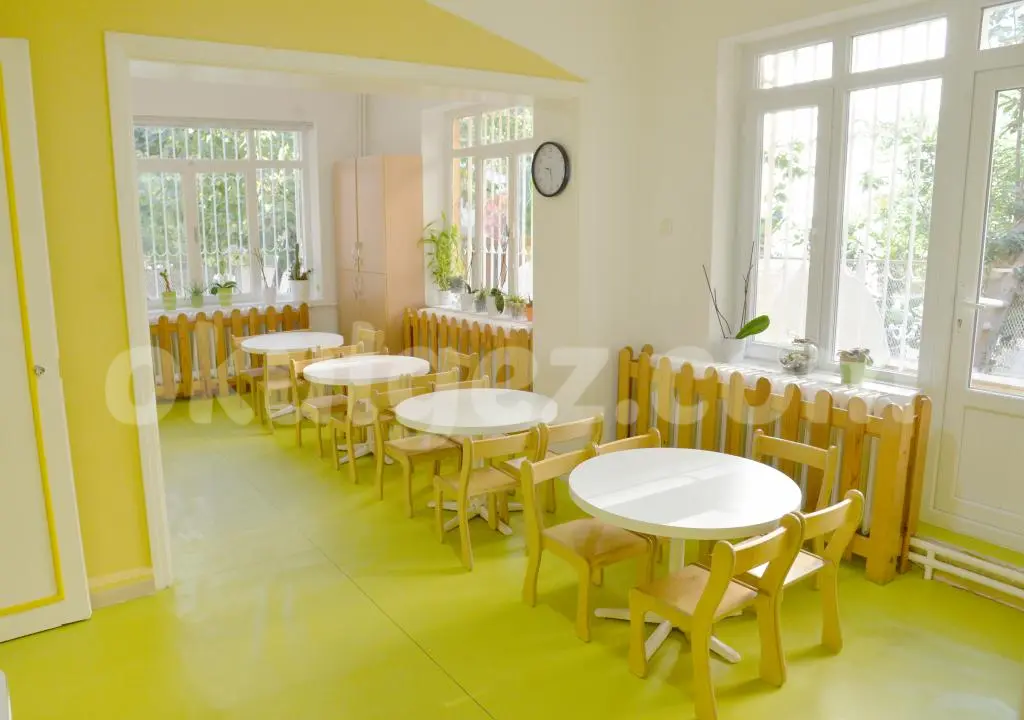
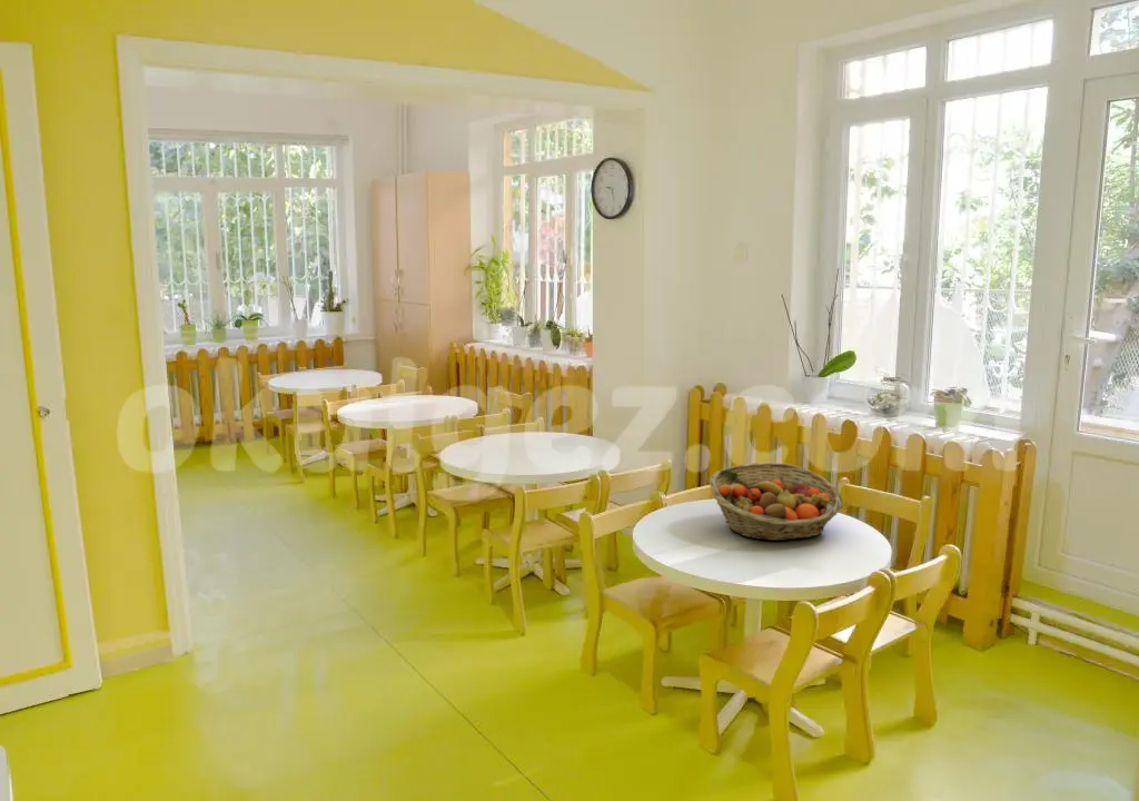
+ fruit basket [709,462,844,542]
